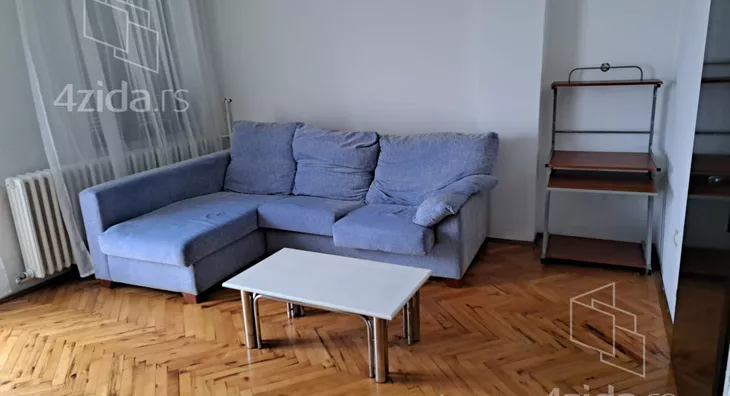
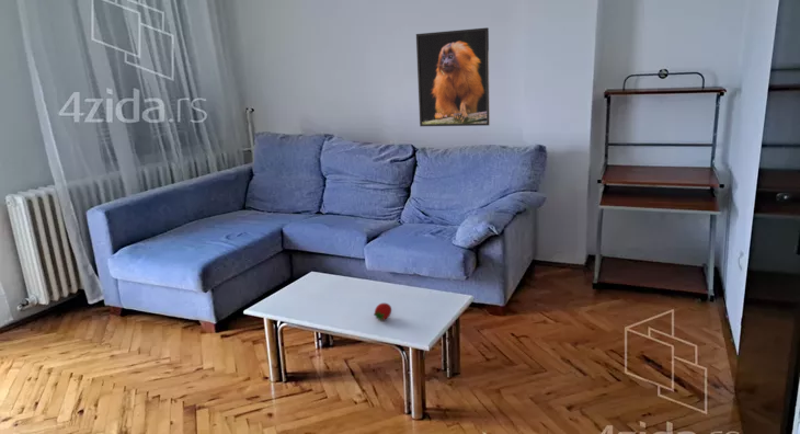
+ fruit [373,302,392,322]
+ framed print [415,26,491,127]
